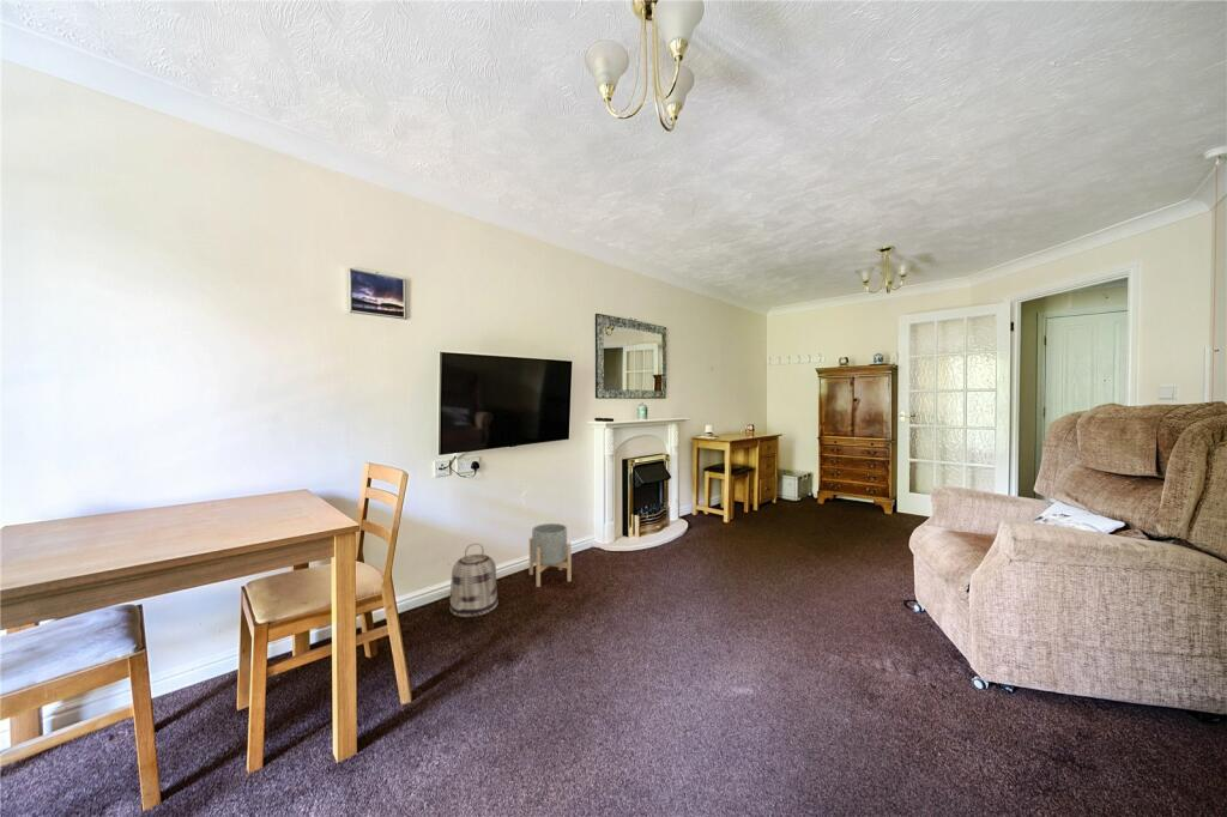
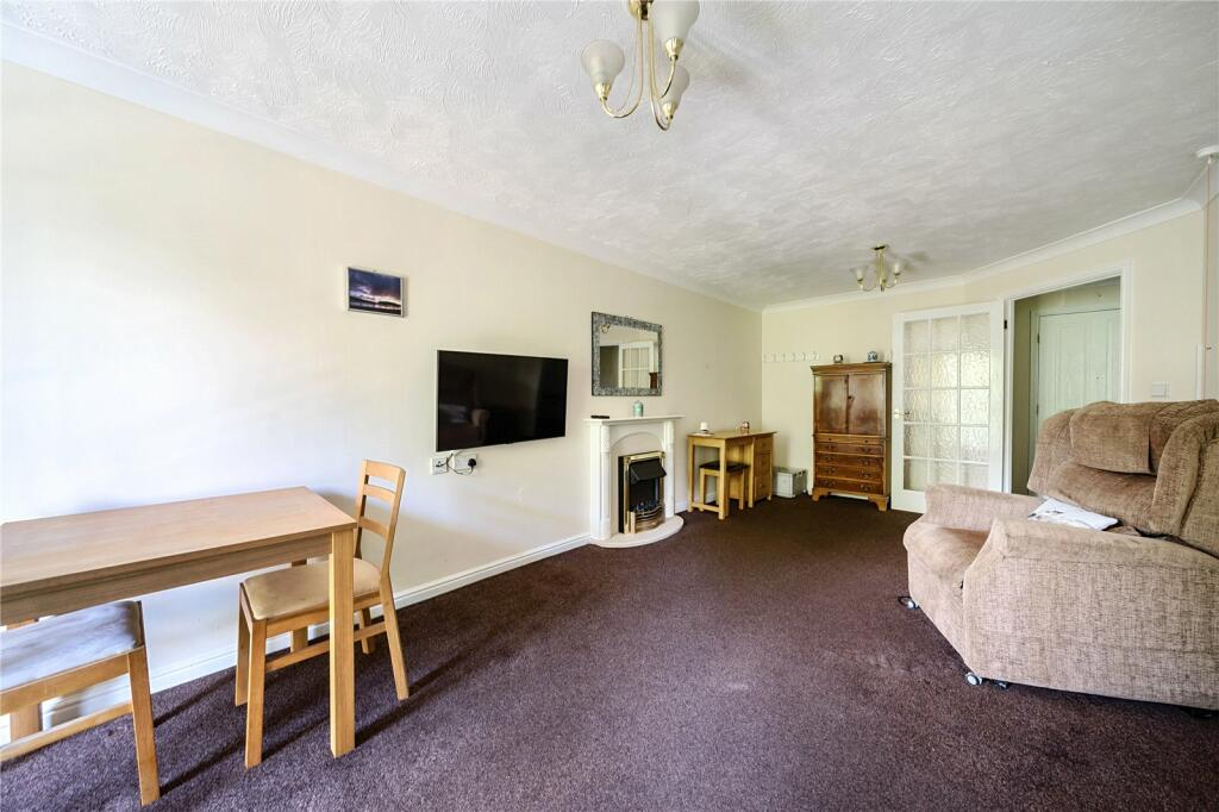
- planter [528,522,573,588]
- basket [448,543,500,618]
